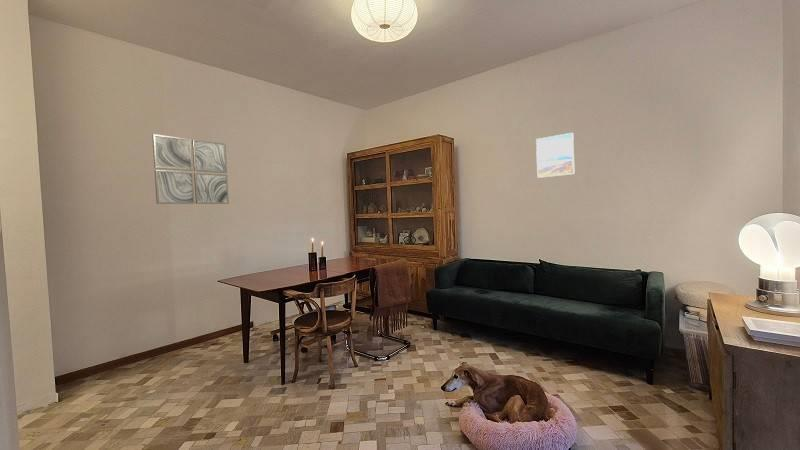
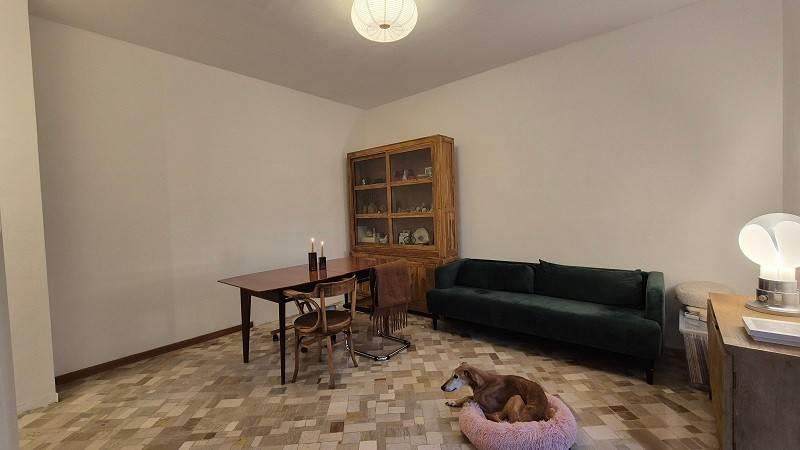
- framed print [535,132,576,179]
- wall art [151,133,230,205]
